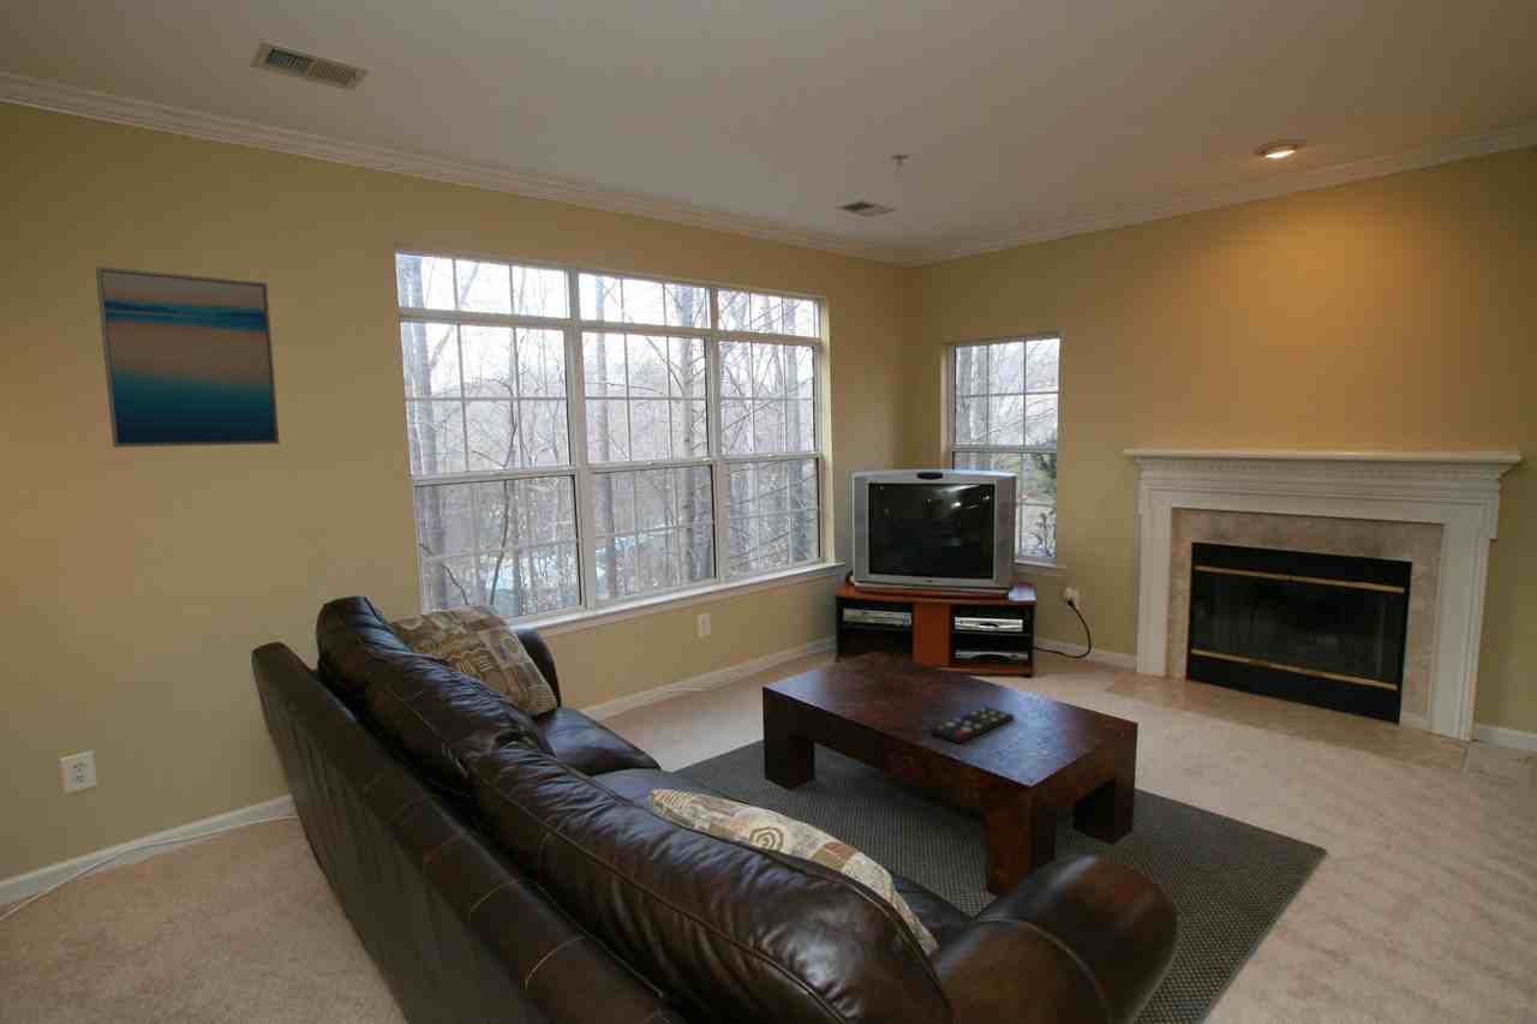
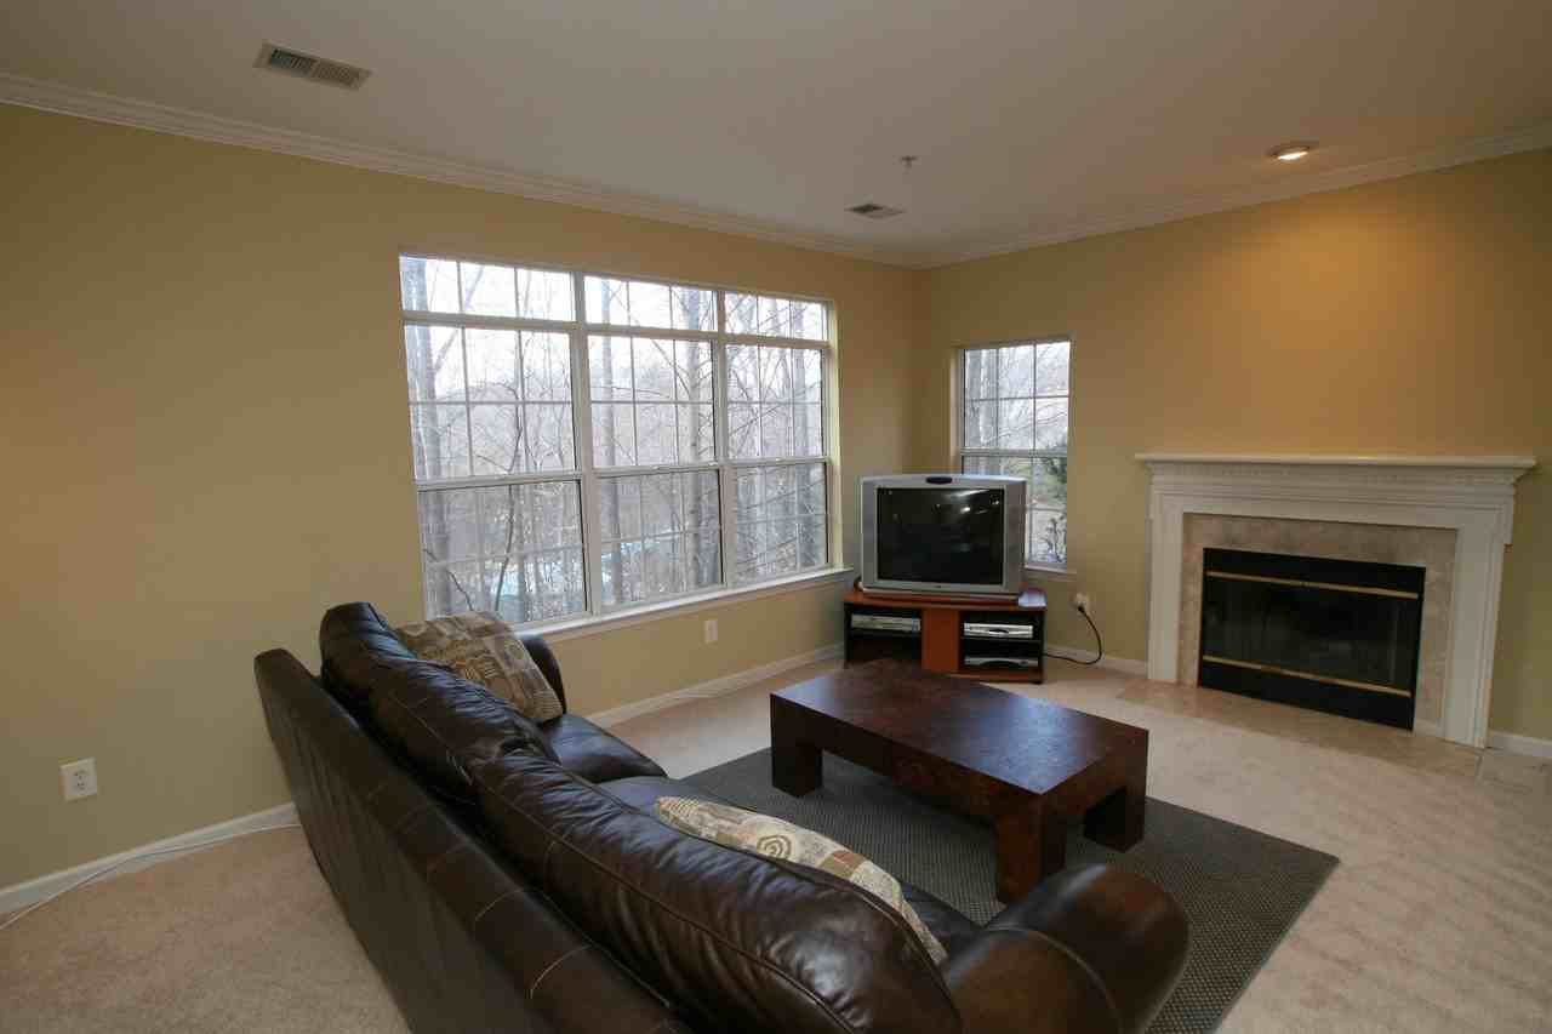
- remote control [929,706,1016,744]
- wall art [95,265,281,448]
